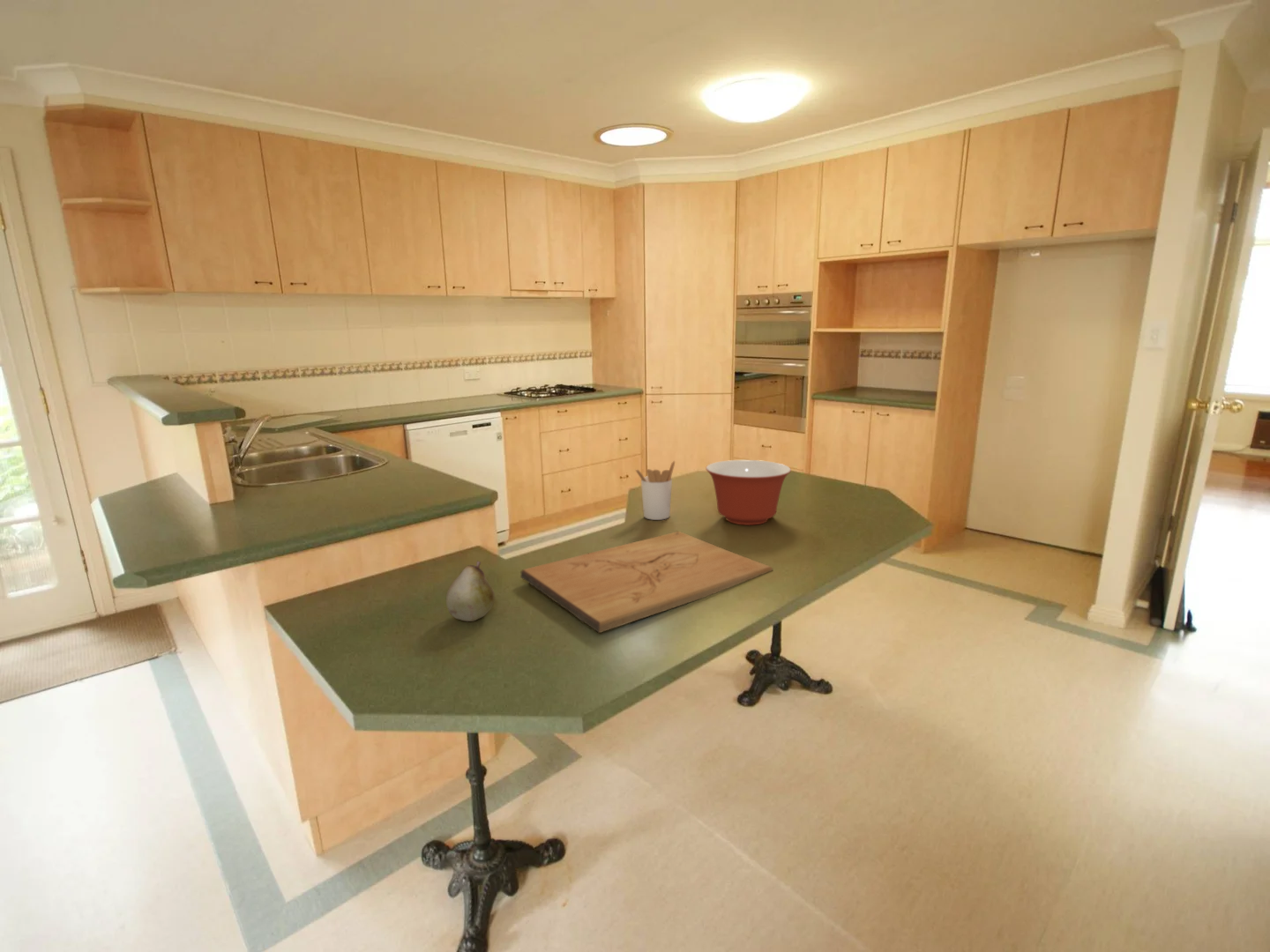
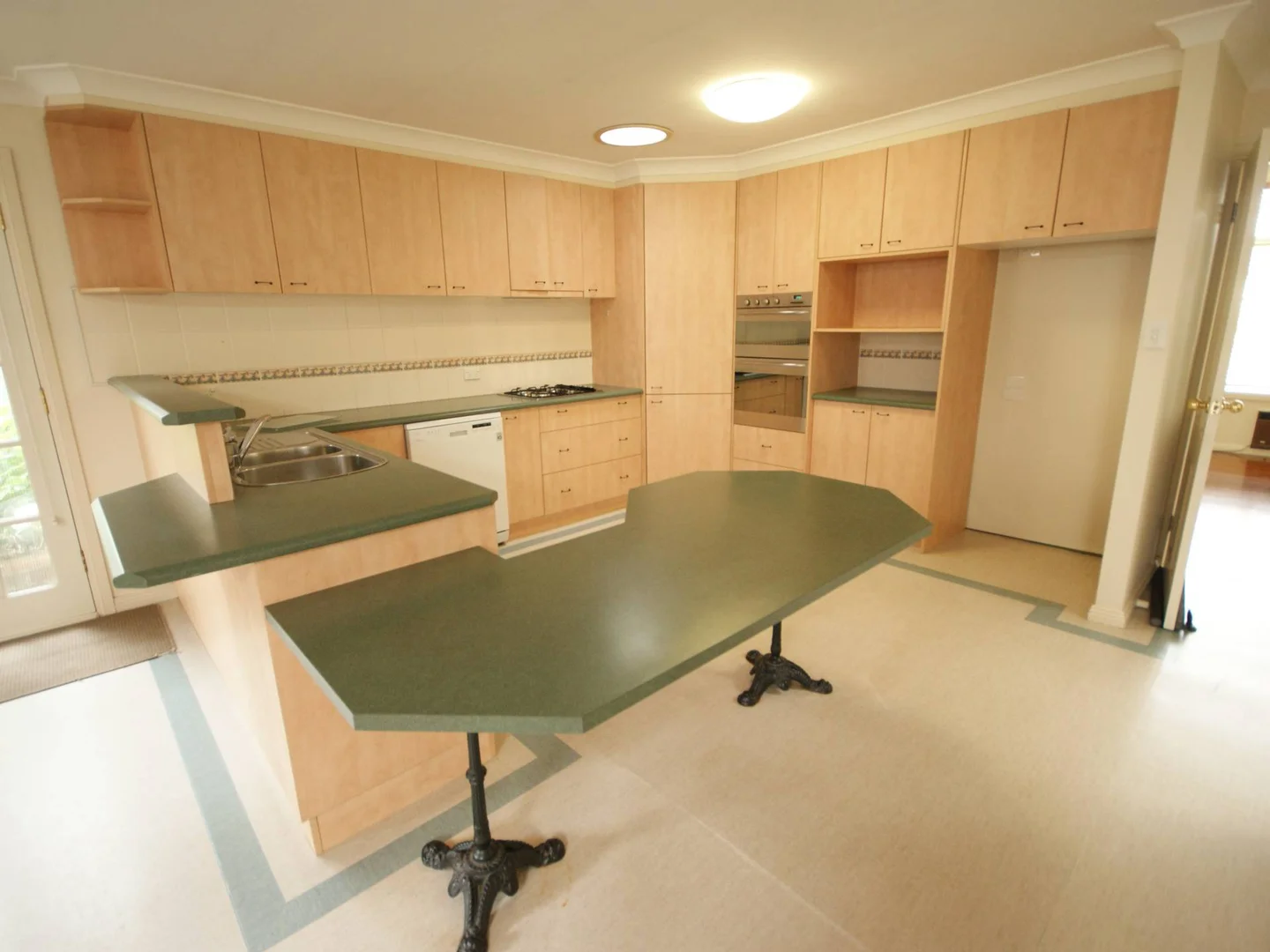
- fruit [445,561,496,622]
- utensil holder [634,460,676,521]
- cutting board [519,531,773,634]
- mixing bowl [705,459,792,526]
